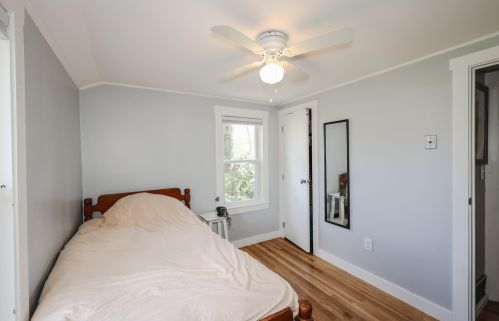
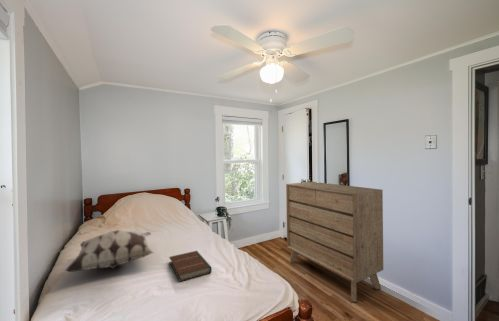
+ decorative pillow [64,229,155,273]
+ book [168,250,213,283]
+ dresser [285,181,384,303]
